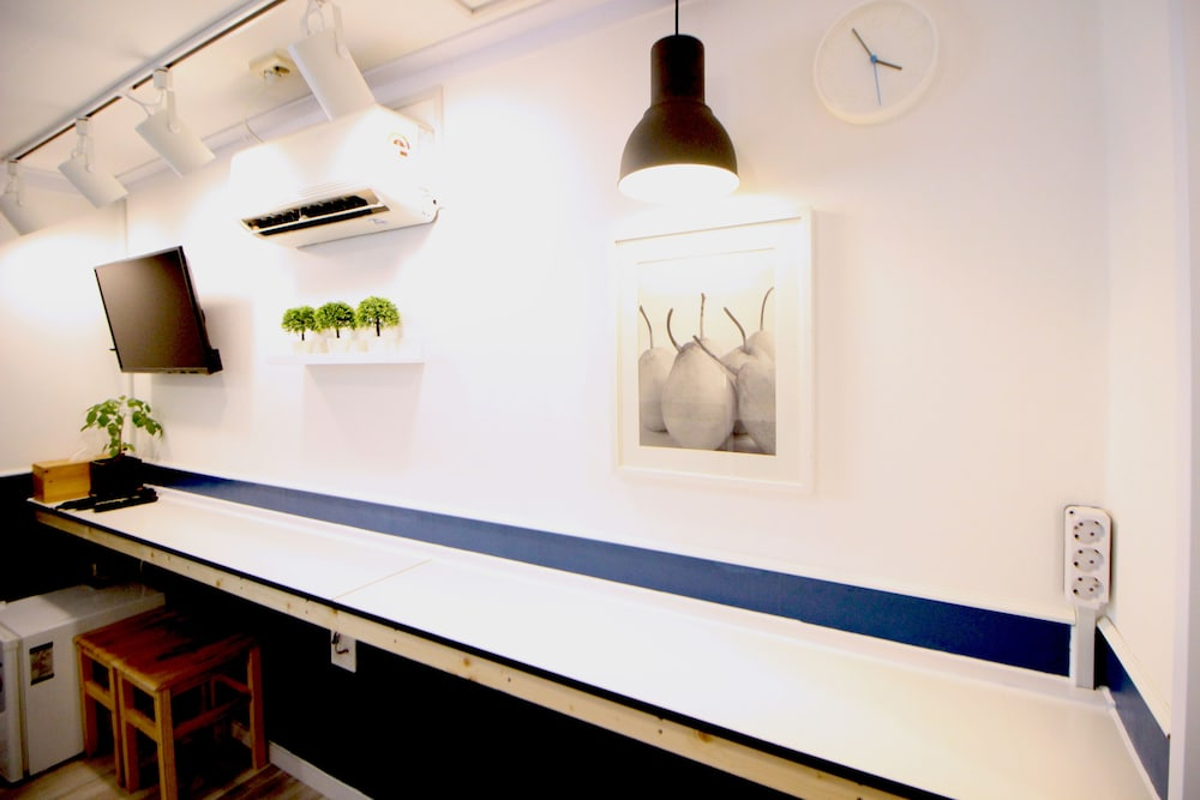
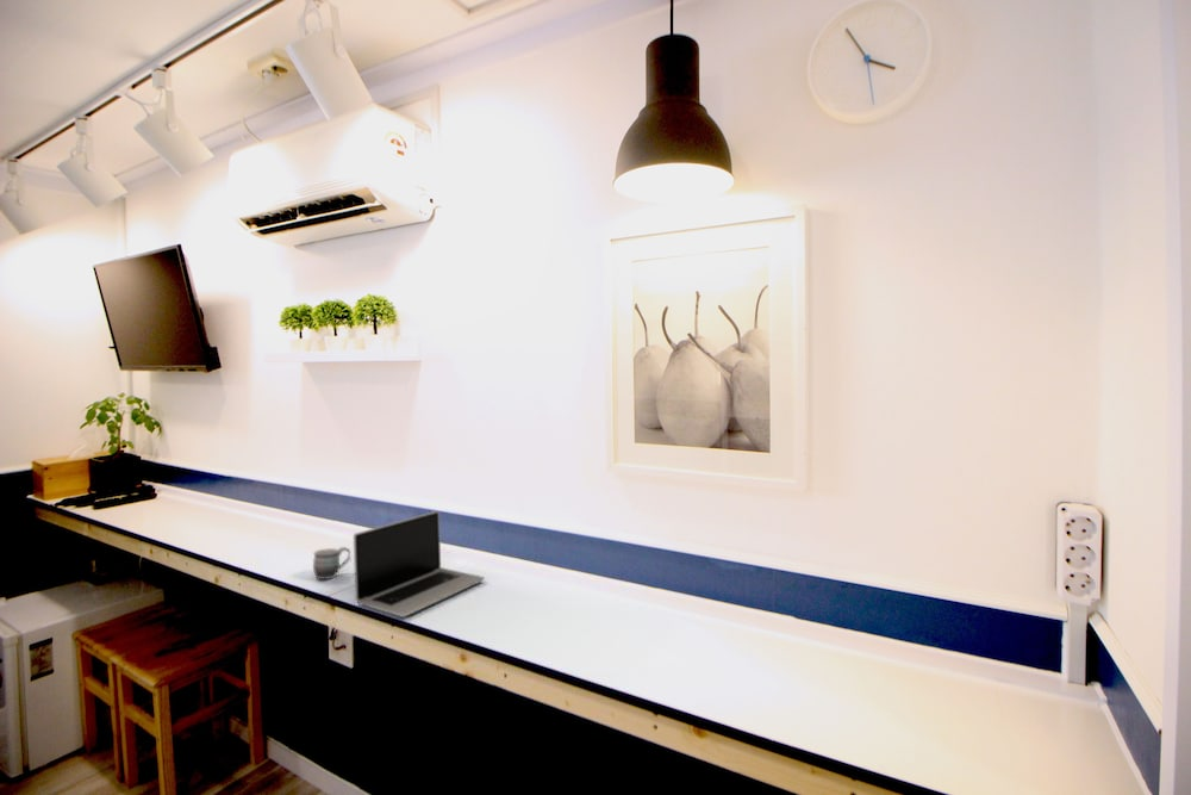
+ mug [312,546,351,580]
+ laptop [353,510,485,619]
